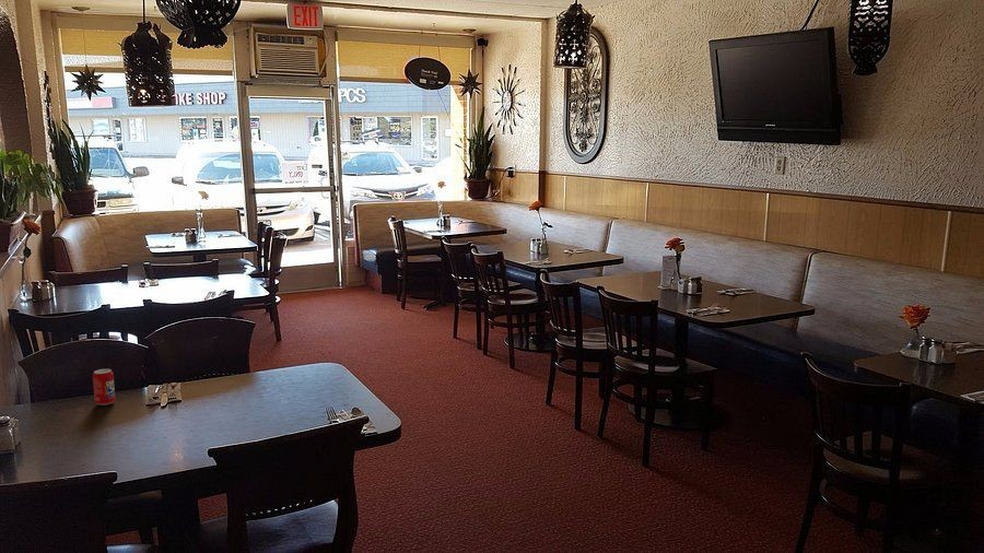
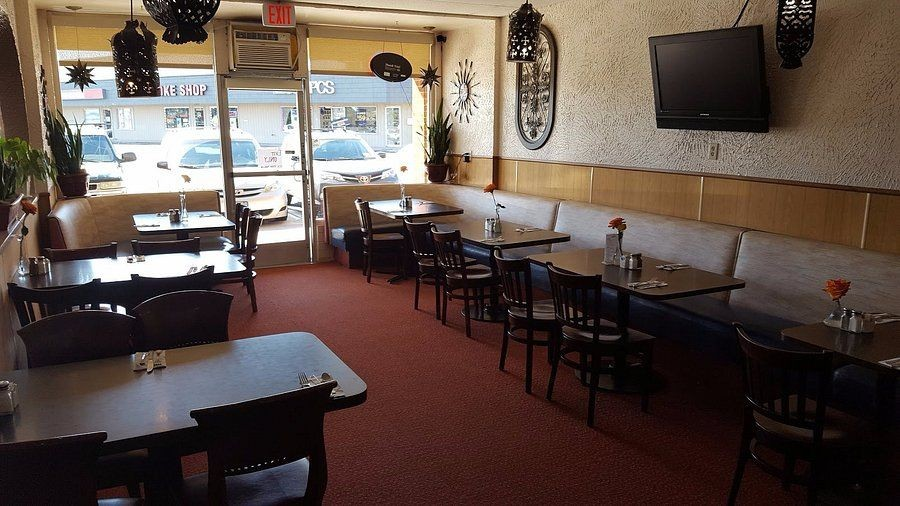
- beverage can [92,368,117,407]
